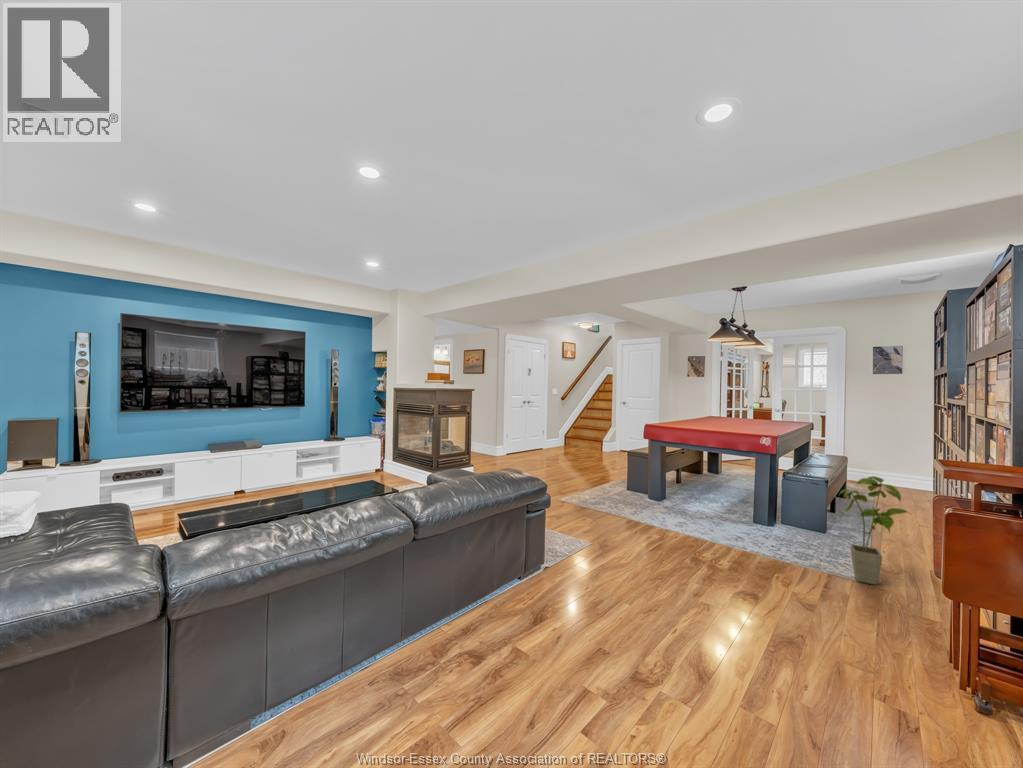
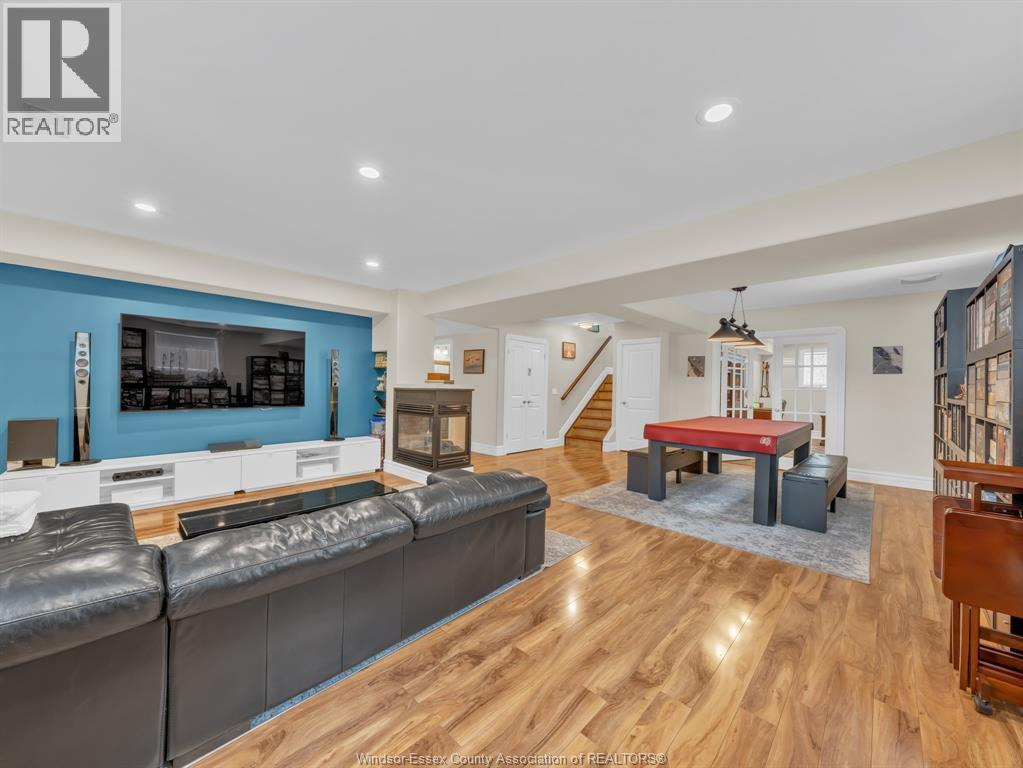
- house plant [837,475,913,586]
